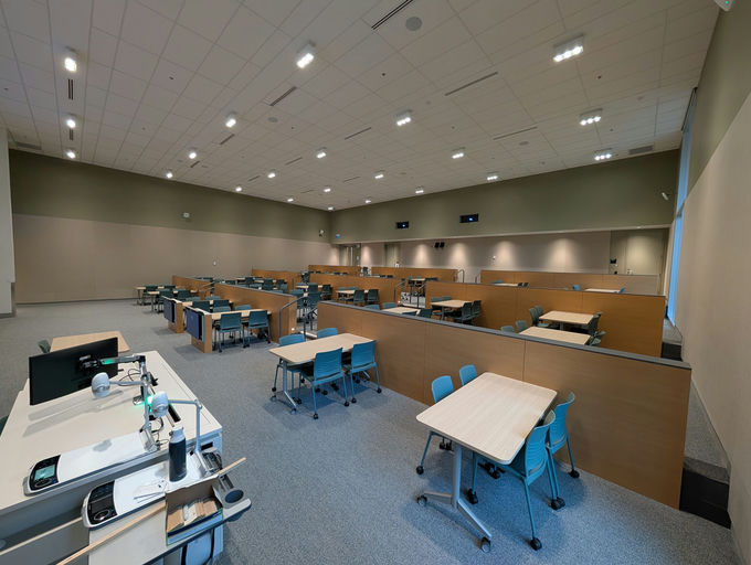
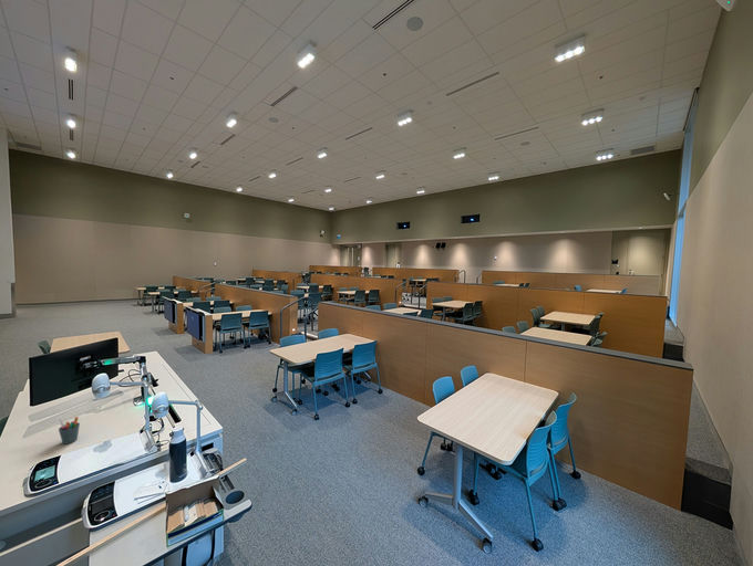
+ pen holder [58,416,81,446]
